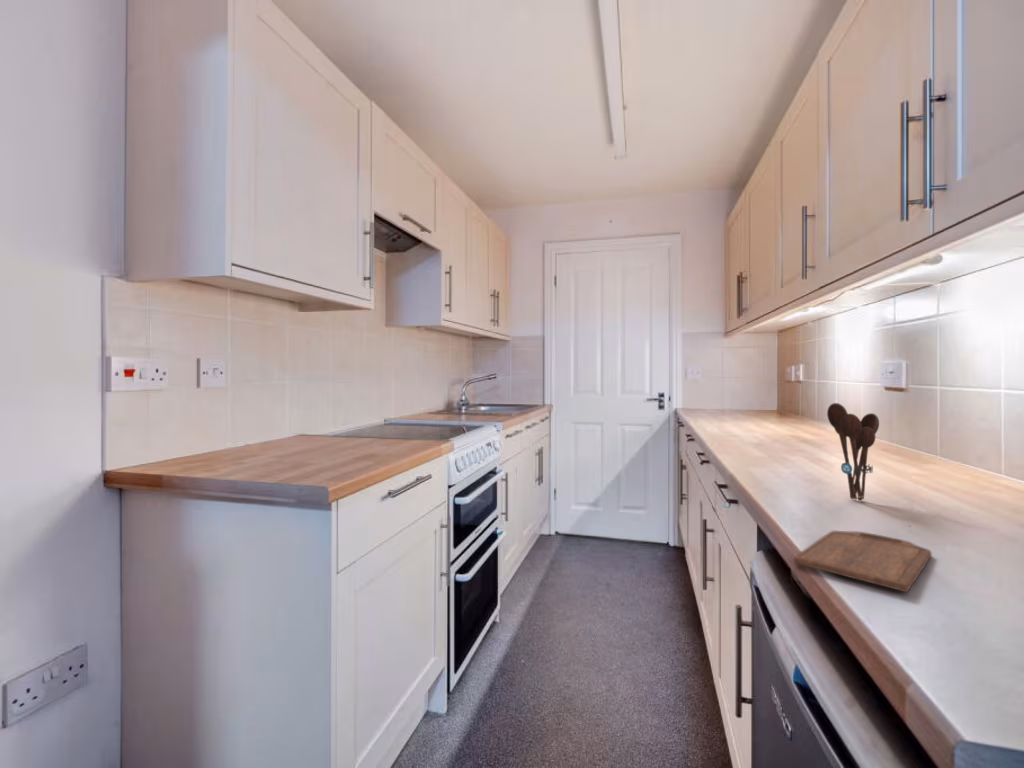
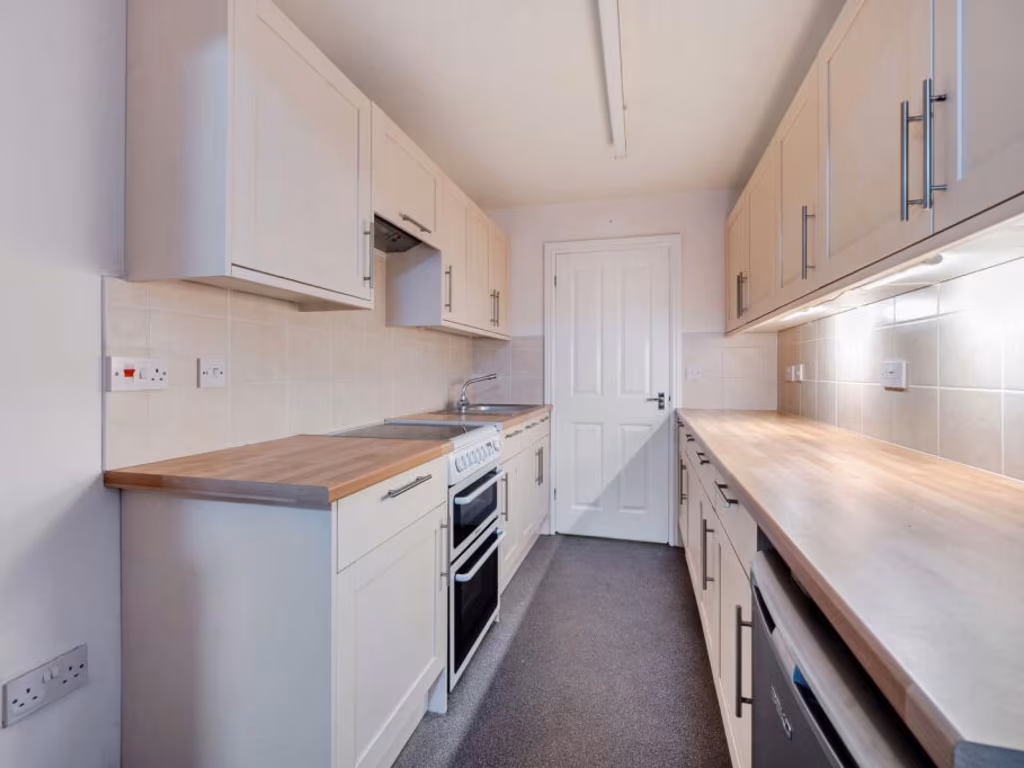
- utensil holder [826,402,880,501]
- cutting board [793,530,932,593]
